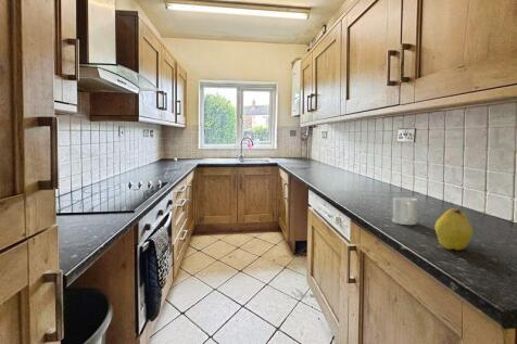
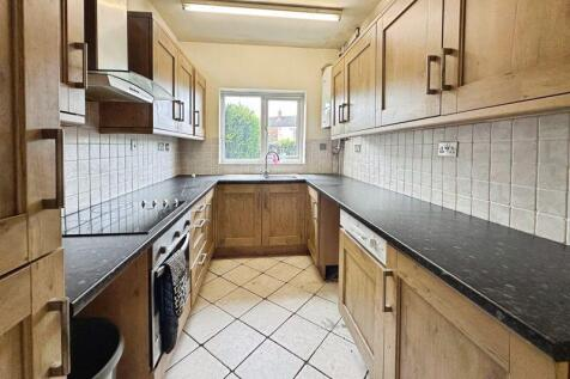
- mug [392,196,418,226]
- fruit [434,207,474,252]
